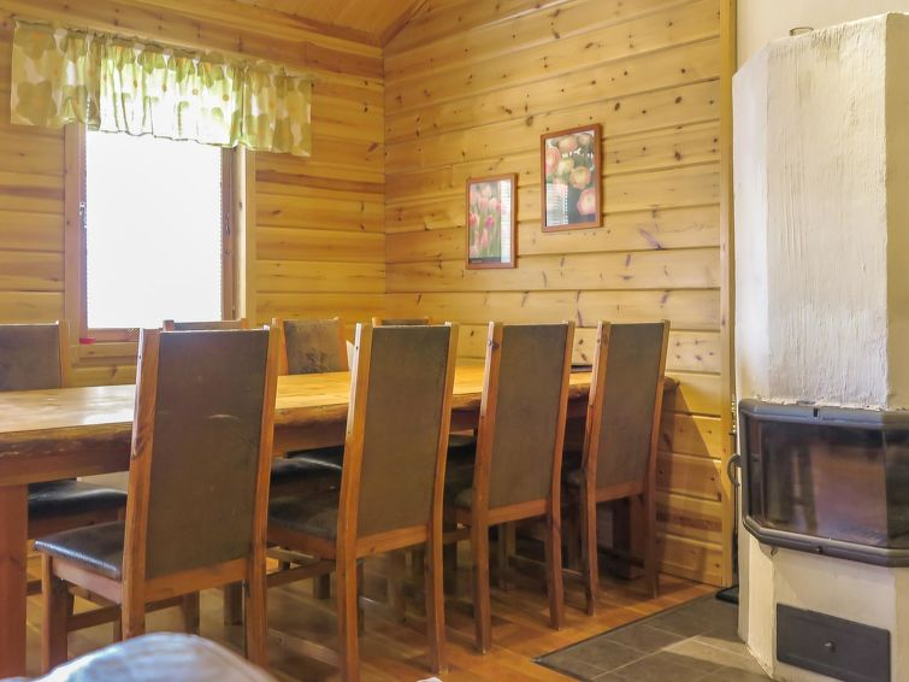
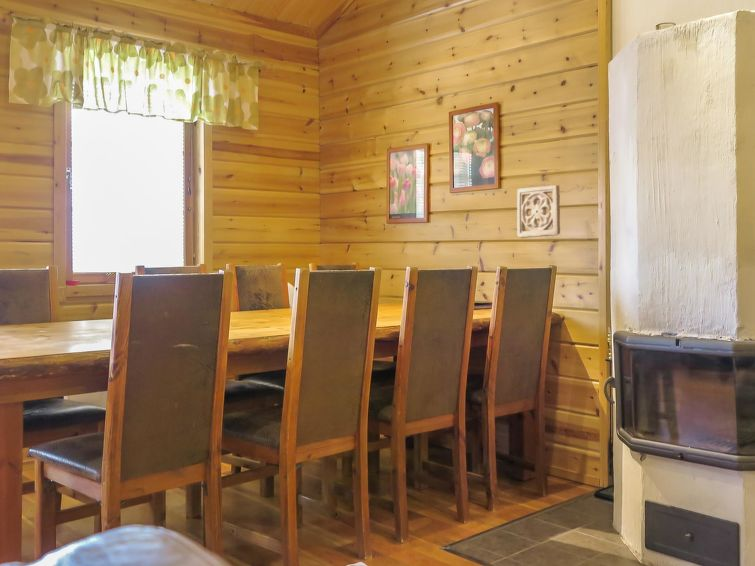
+ wall ornament [516,184,561,239]
